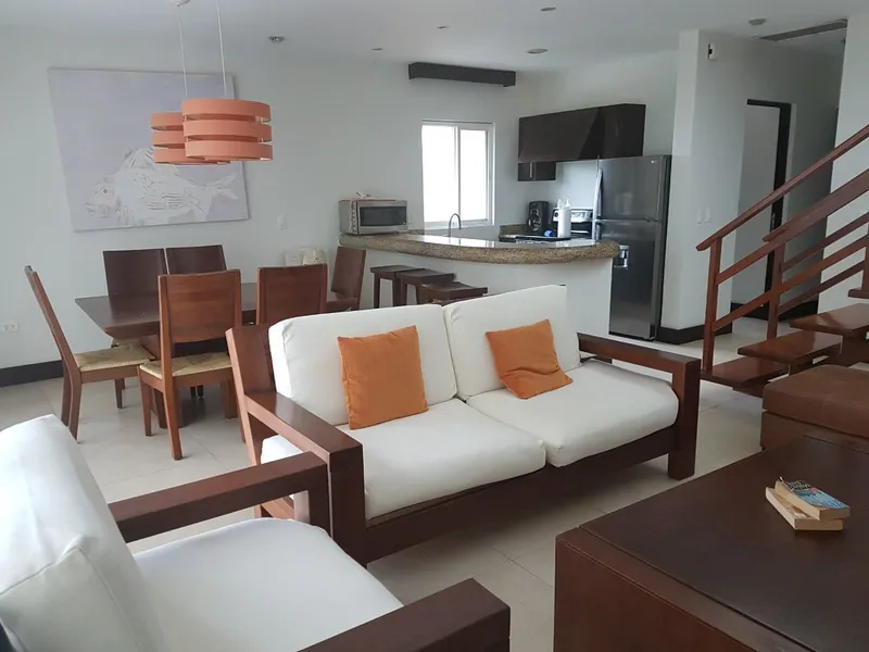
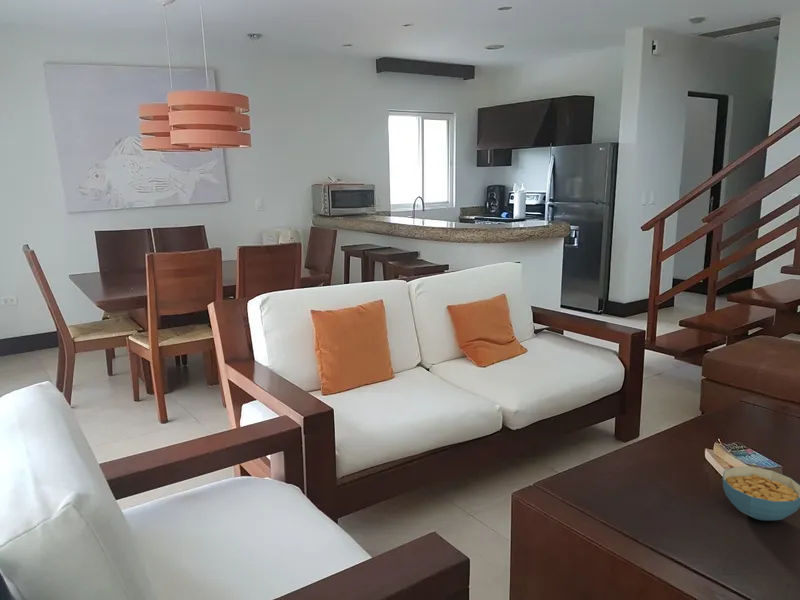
+ cereal bowl [722,466,800,521]
